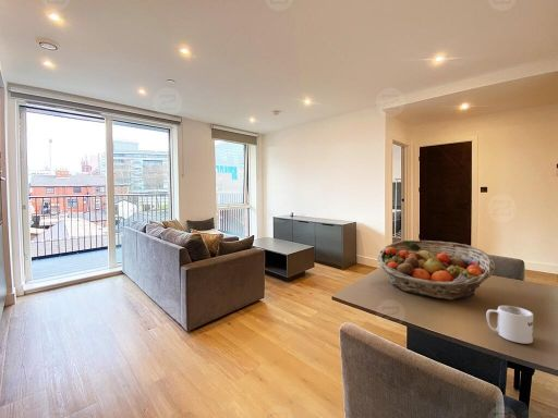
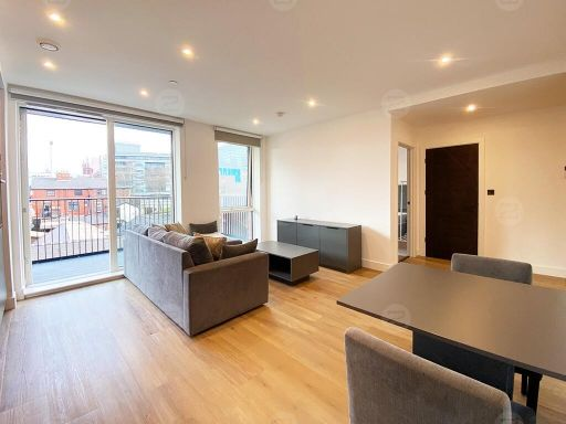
- fruit basket [376,239,496,300]
- mug [485,305,534,345]
